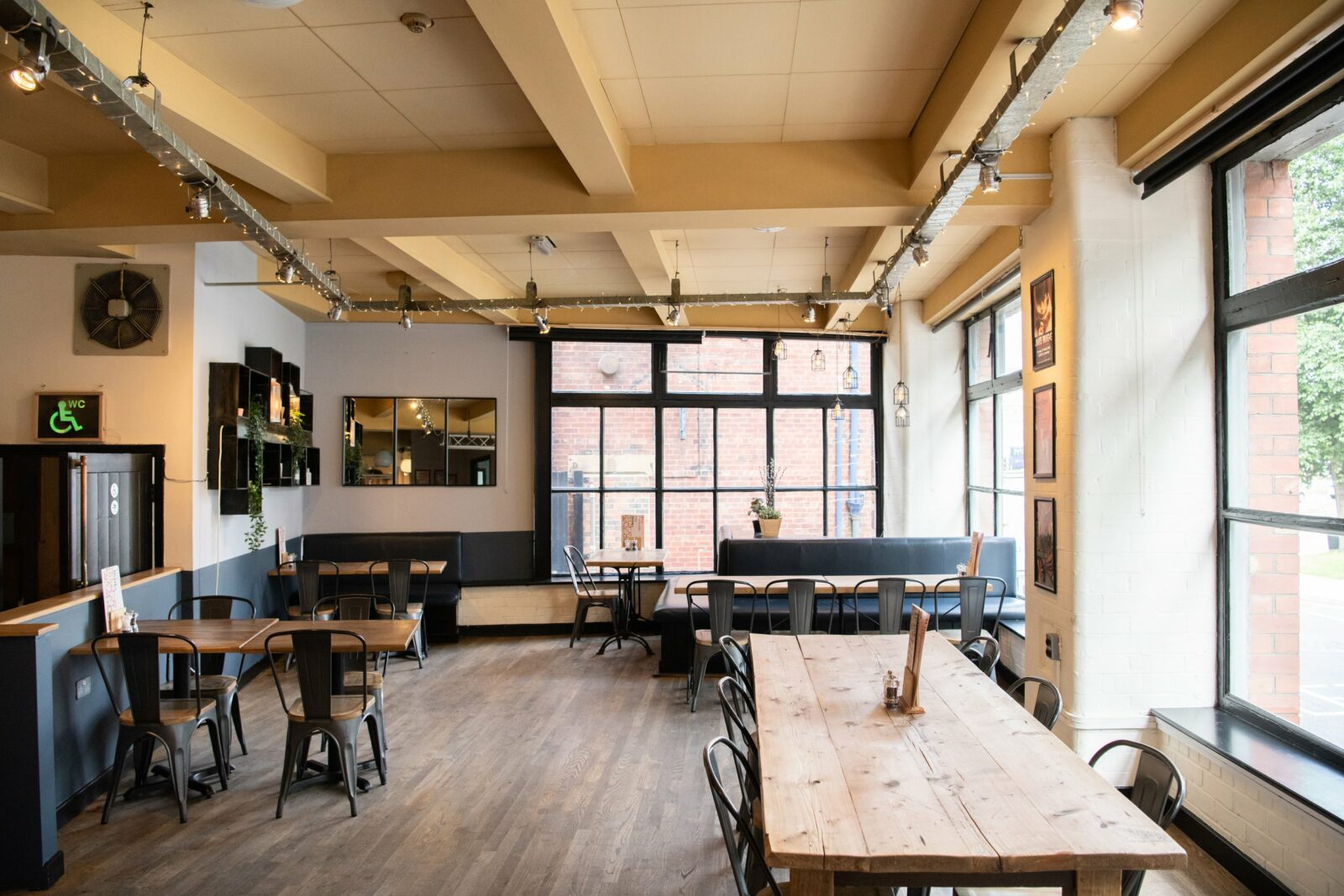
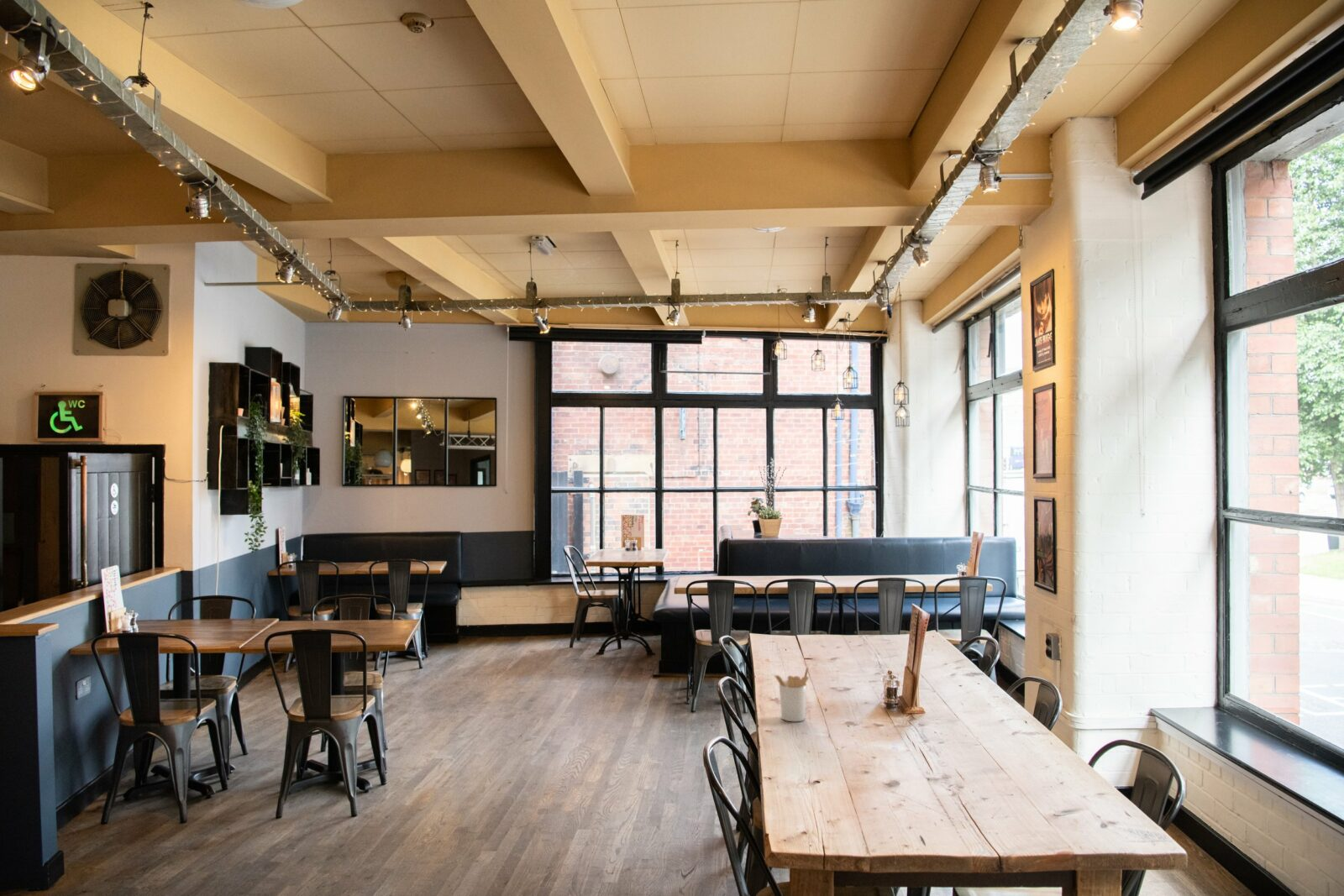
+ utensil holder [774,666,810,722]
